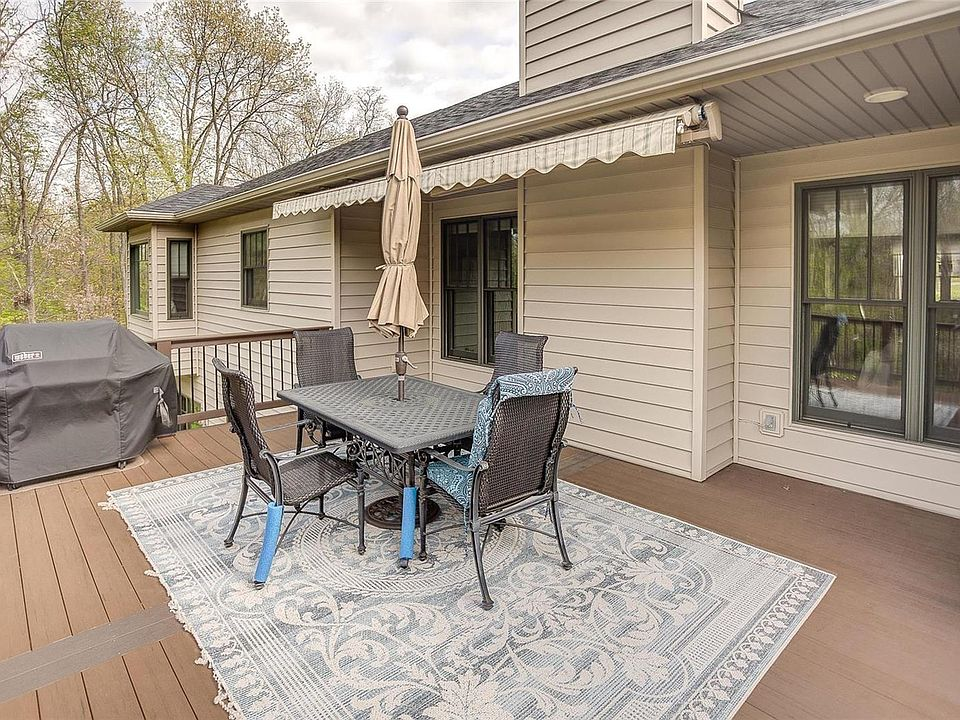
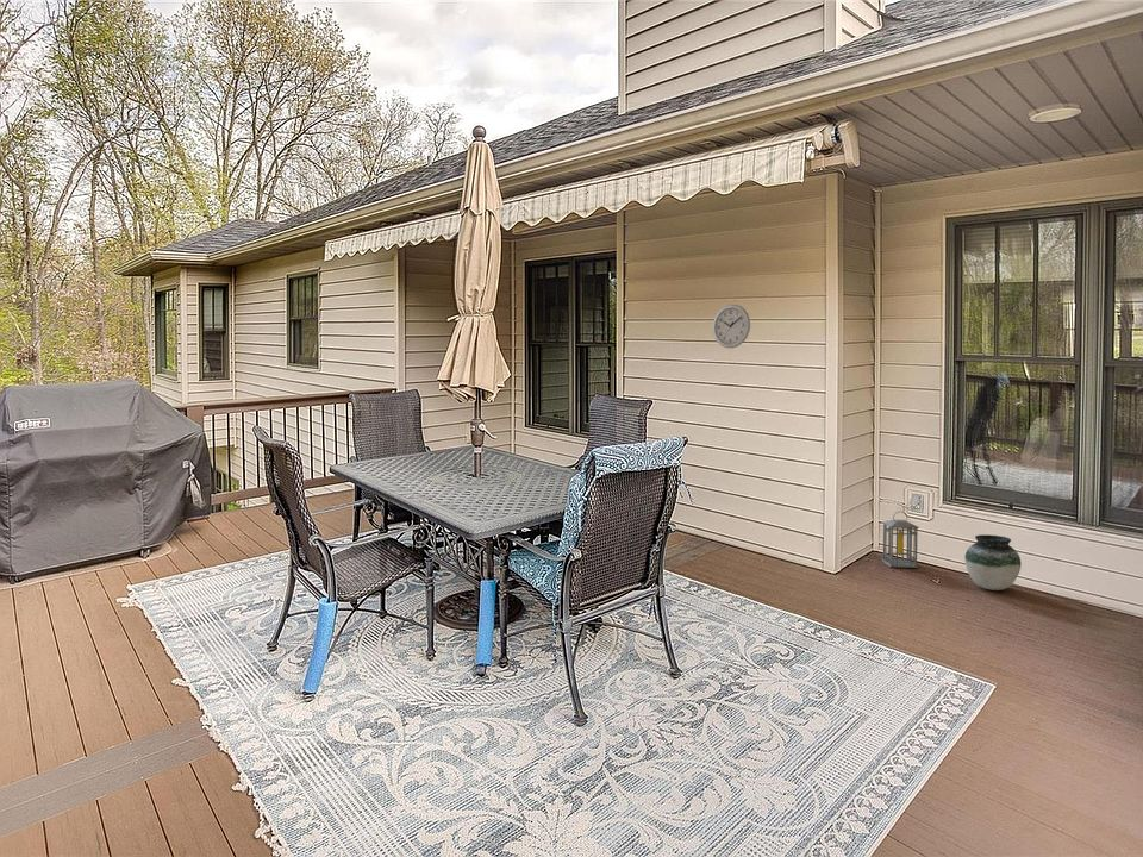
+ vase [963,533,1023,592]
+ lantern [881,511,920,569]
+ wall clock [712,304,751,349]
